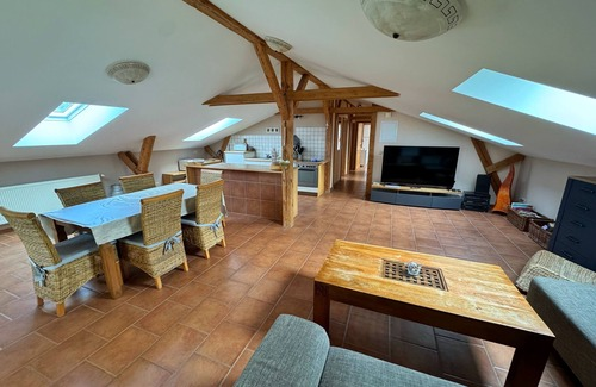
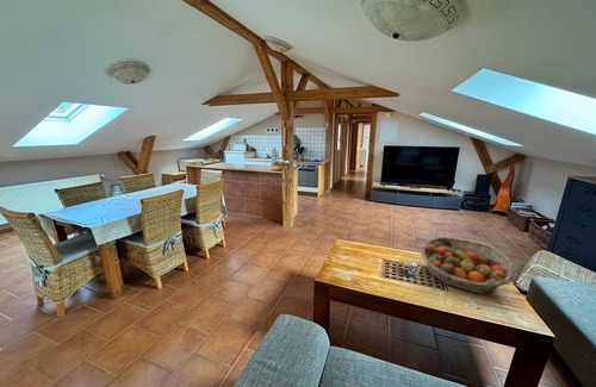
+ fruit basket [420,236,516,295]
